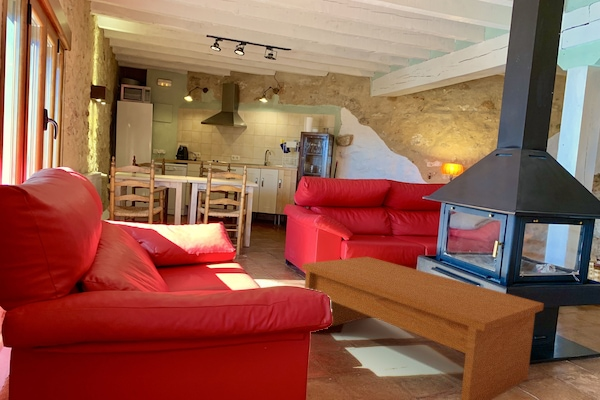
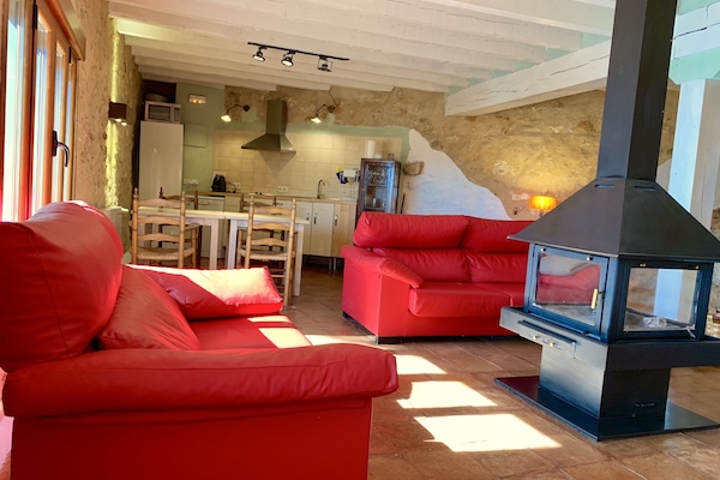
- coffee table [301,256,545,400]
